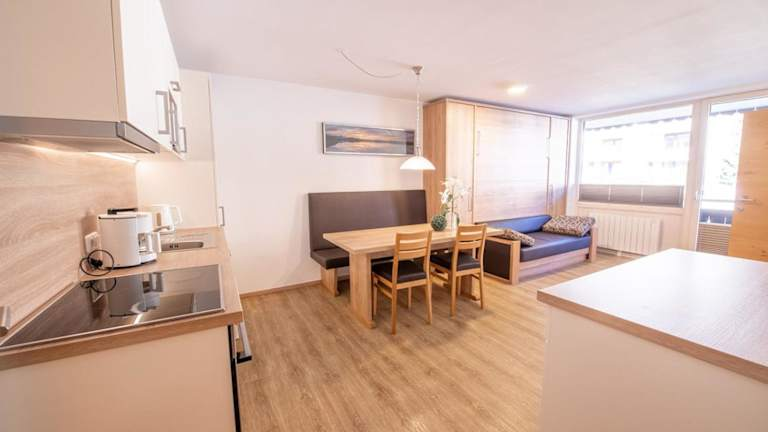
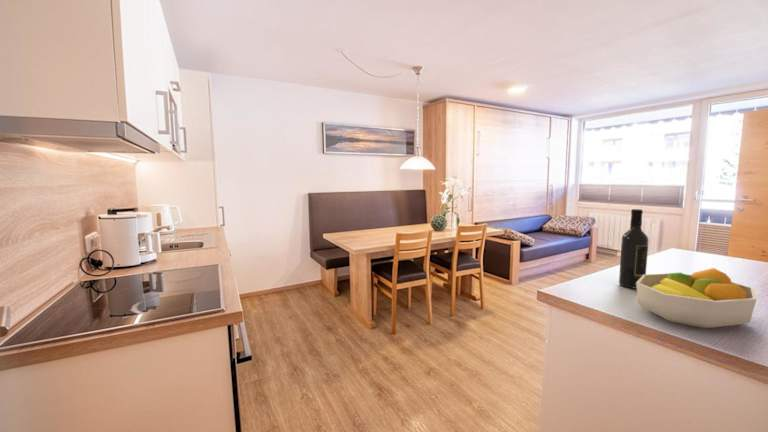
+ fruit bowl [636,267,758,329]
+ wine bottle [618,208,650,290]
